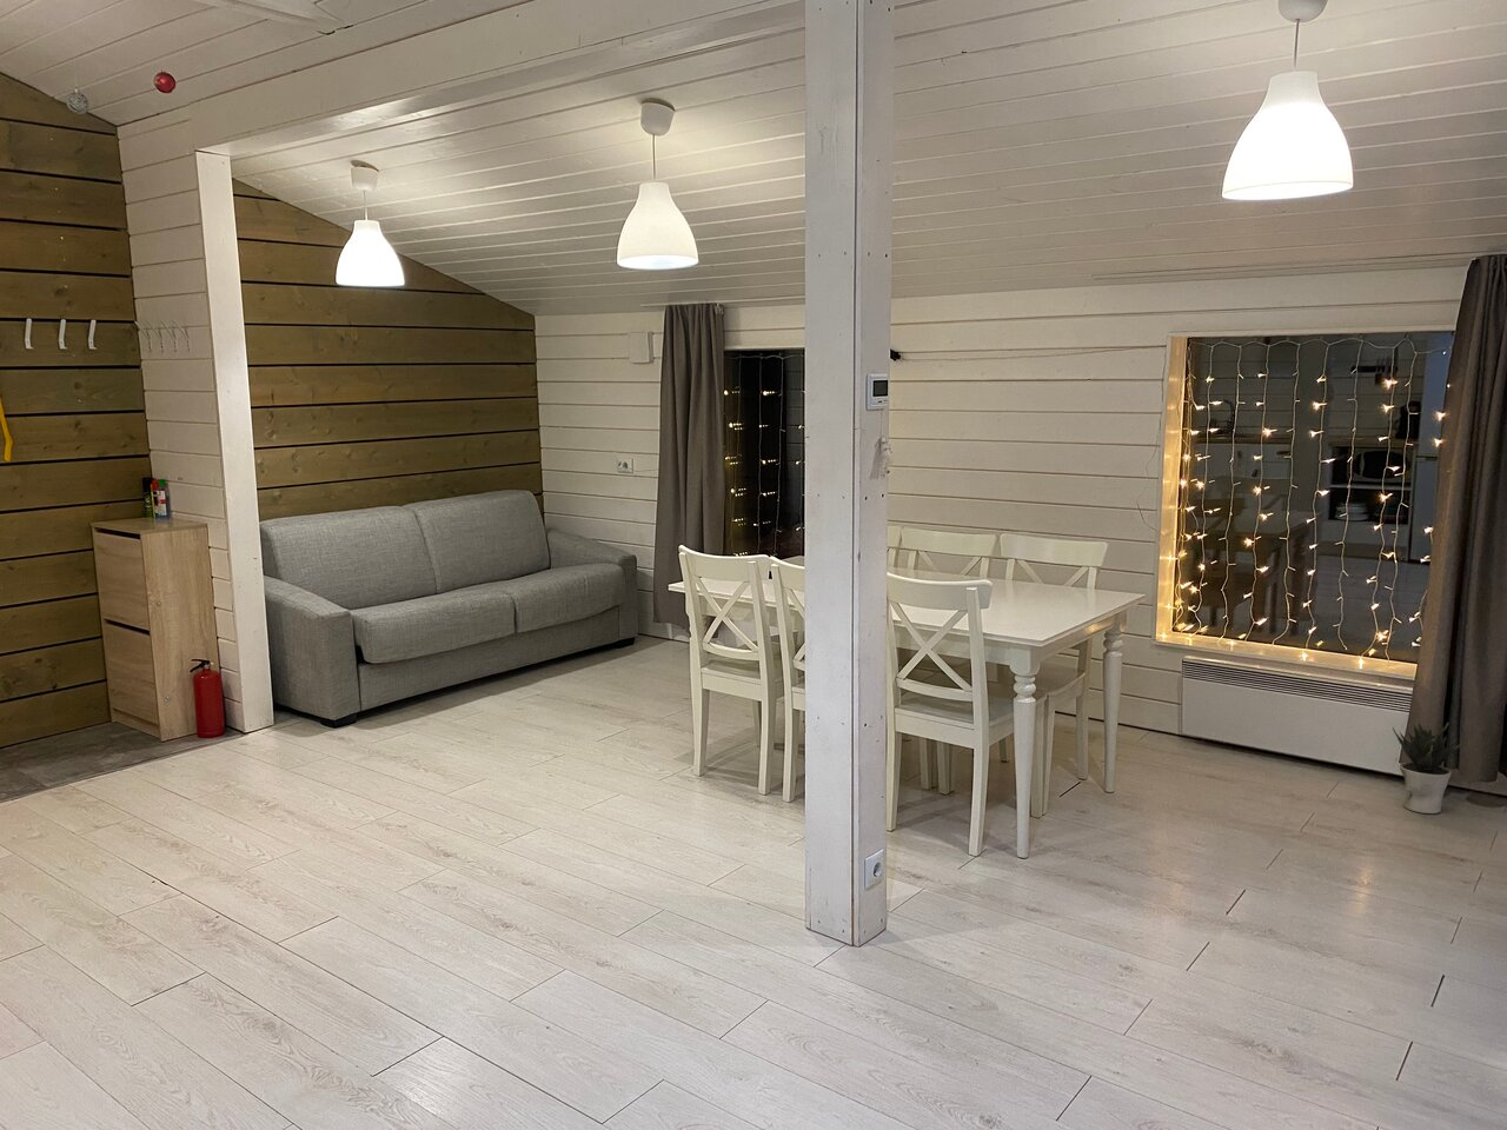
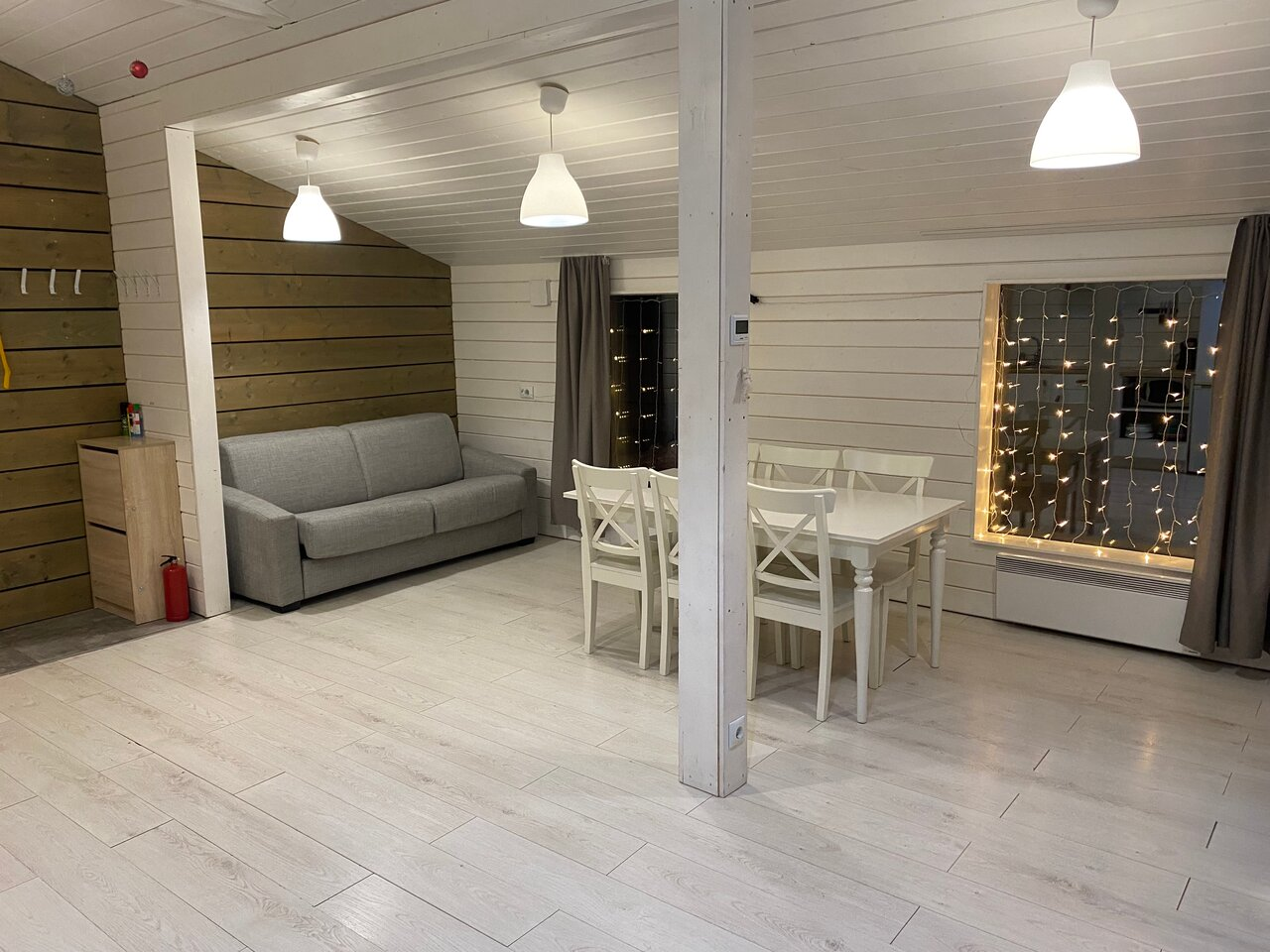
- potted plant [1392,716,1464,814]
